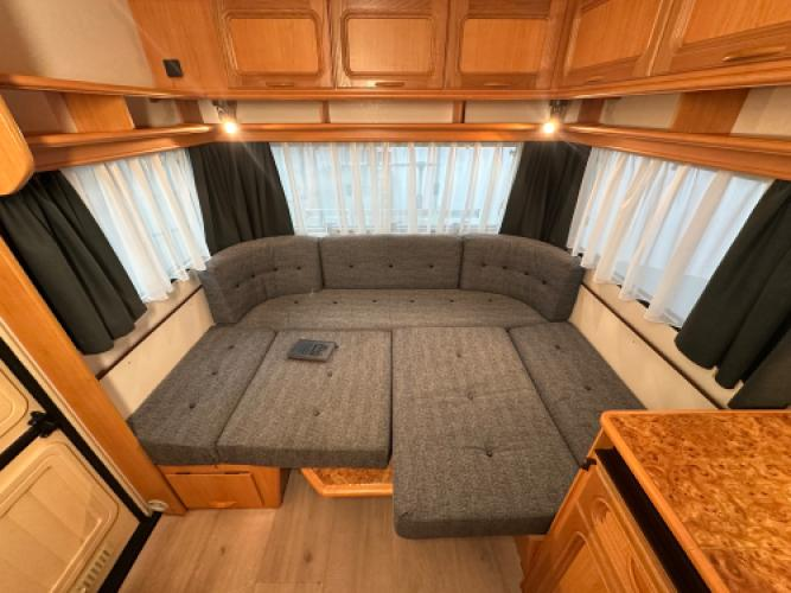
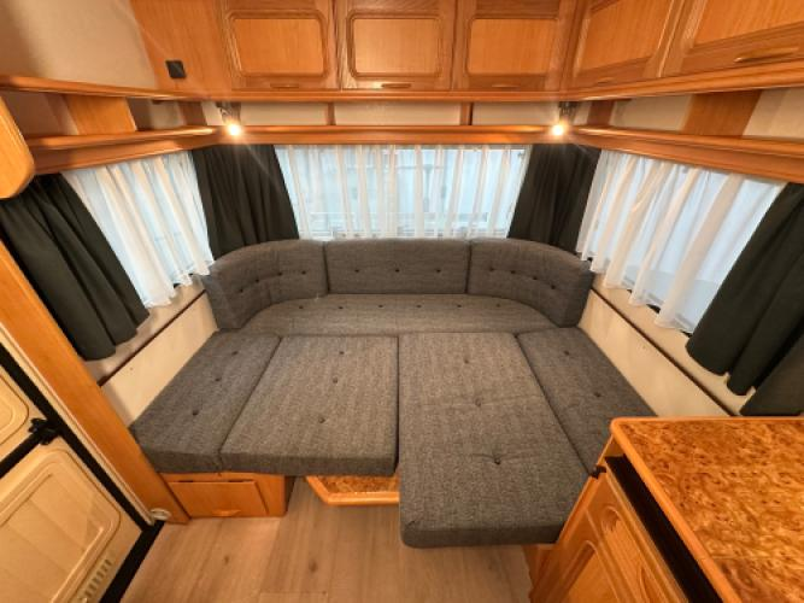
- book [286,338,337,363]
